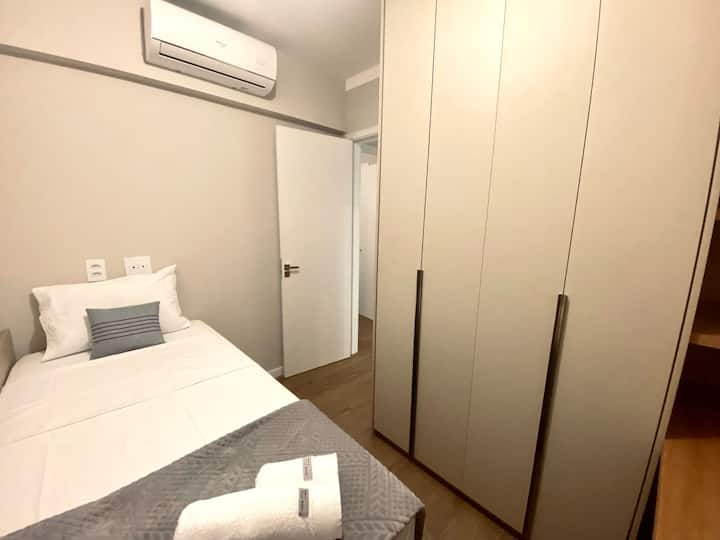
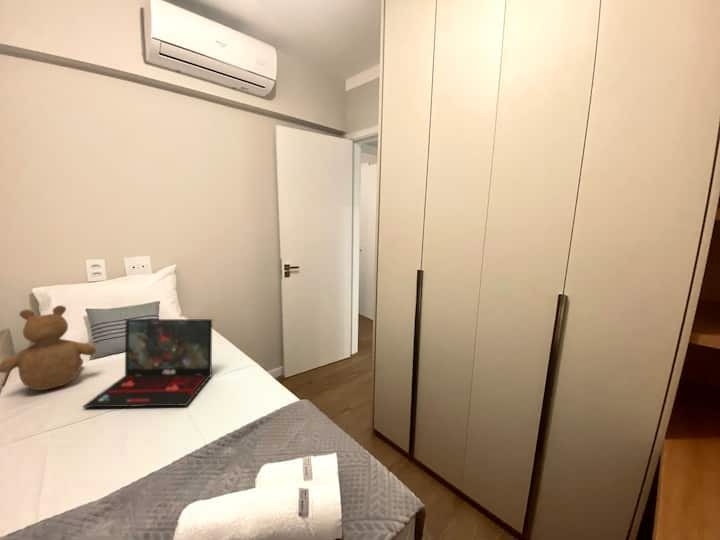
+ teddy bear [0,304,97,391]
+ laptop [81,318,213,409]
